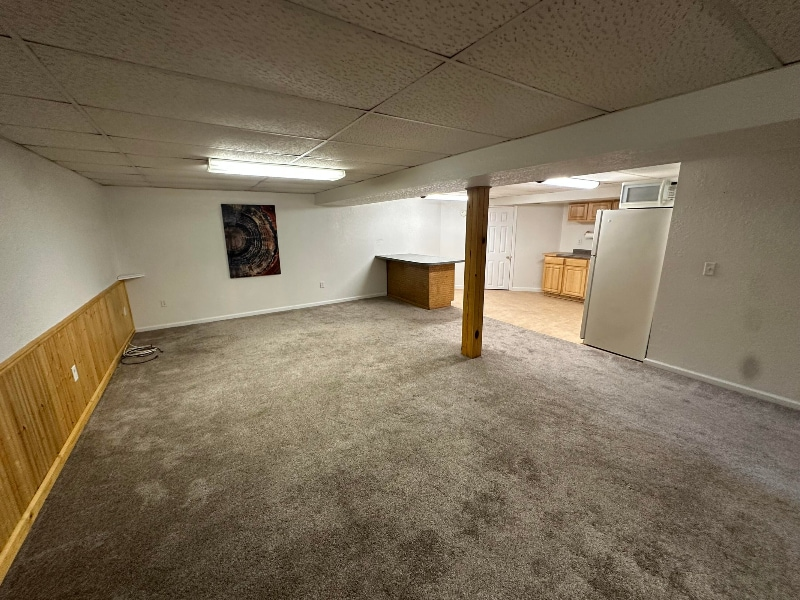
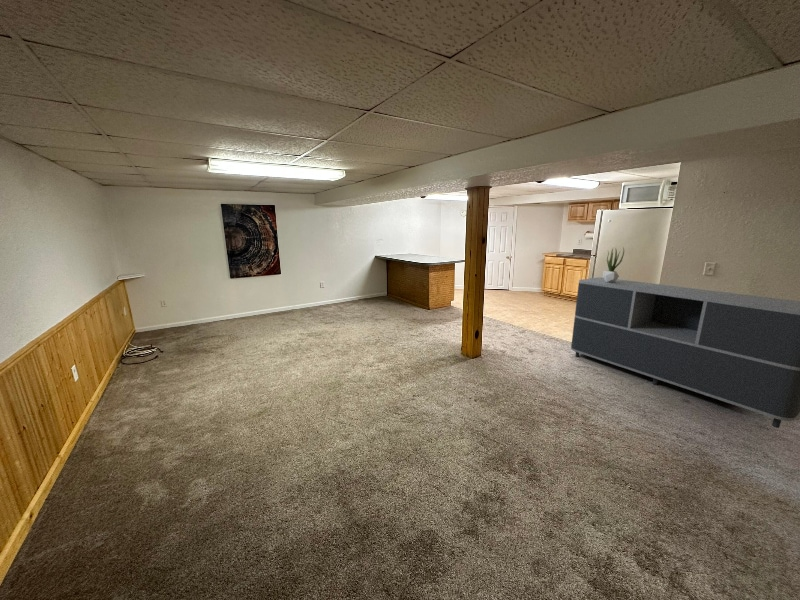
+ sideboard [570,277,800,429]
+ potted plant [602,246,625,283]
